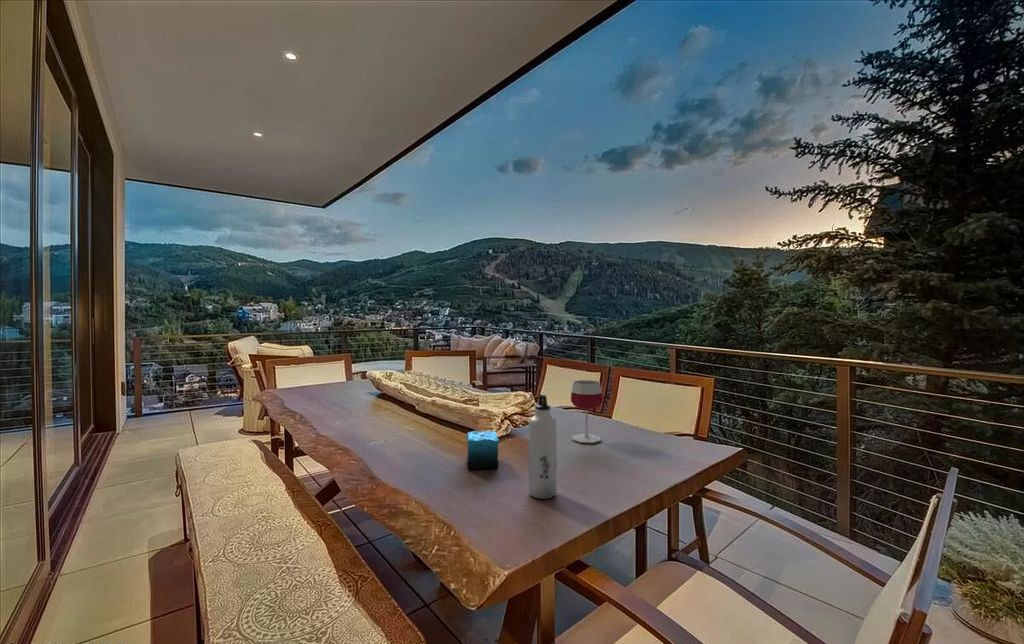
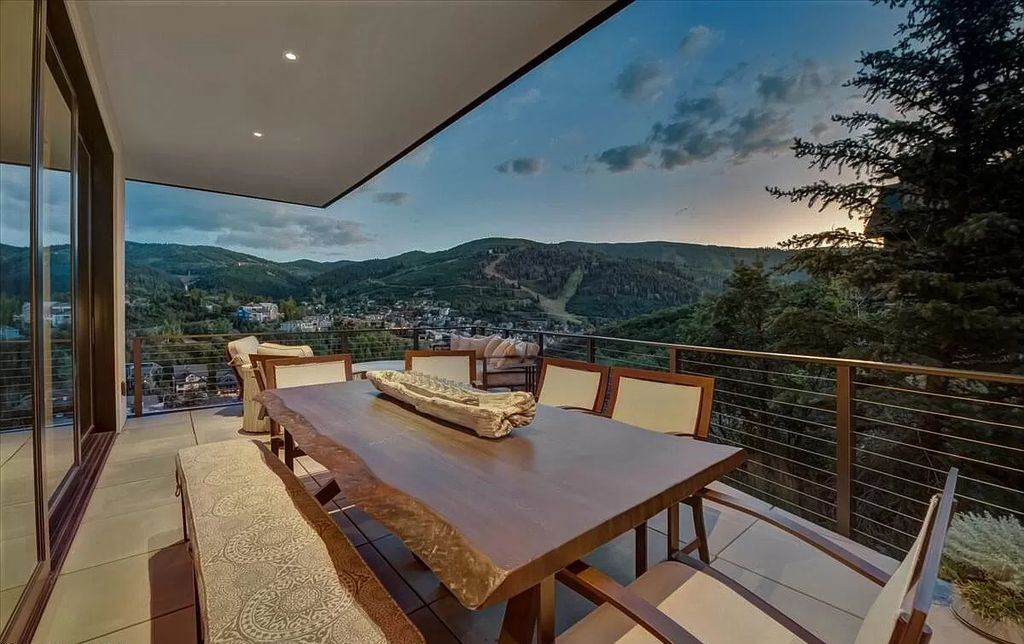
- candle [465,430,500,471]
- wineglass [570,379,604,444]
- water bottle [528,393,558,500]
